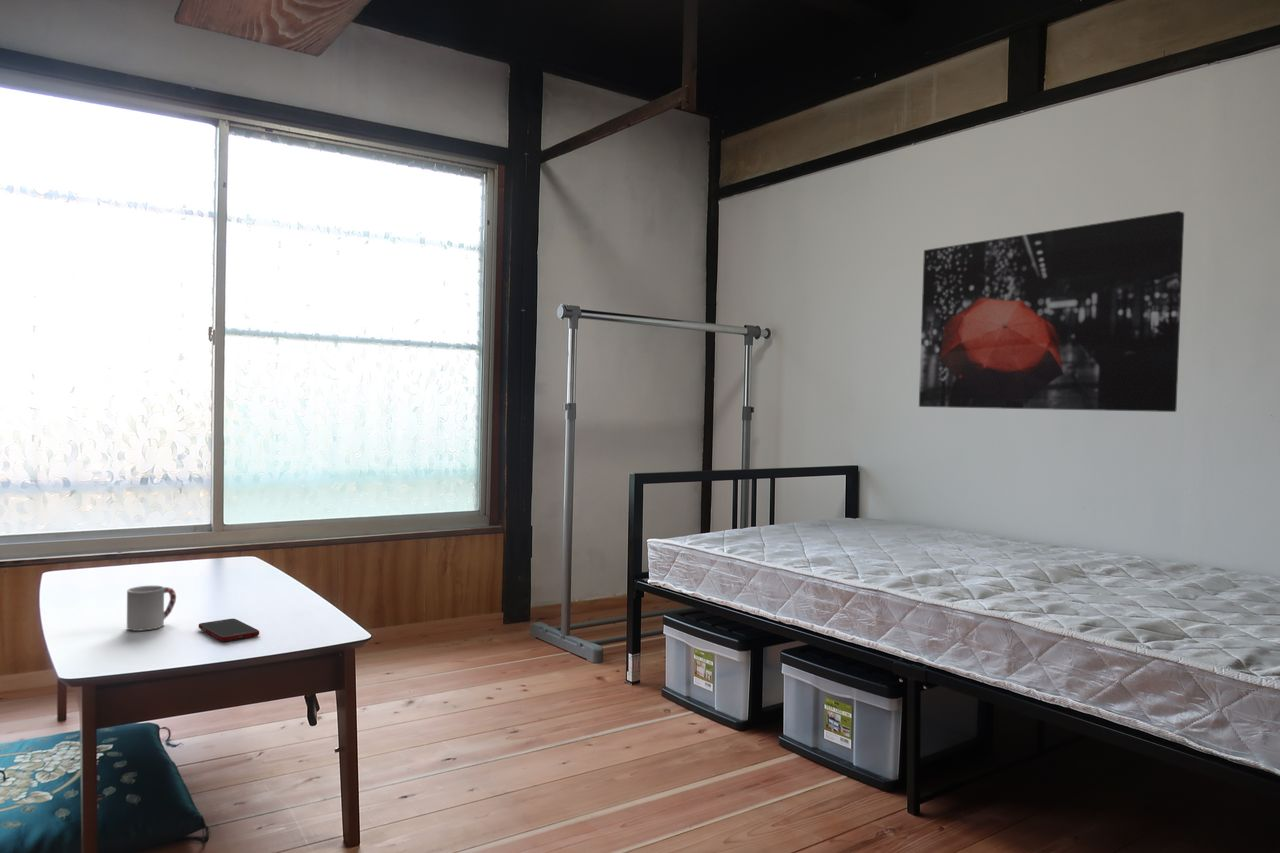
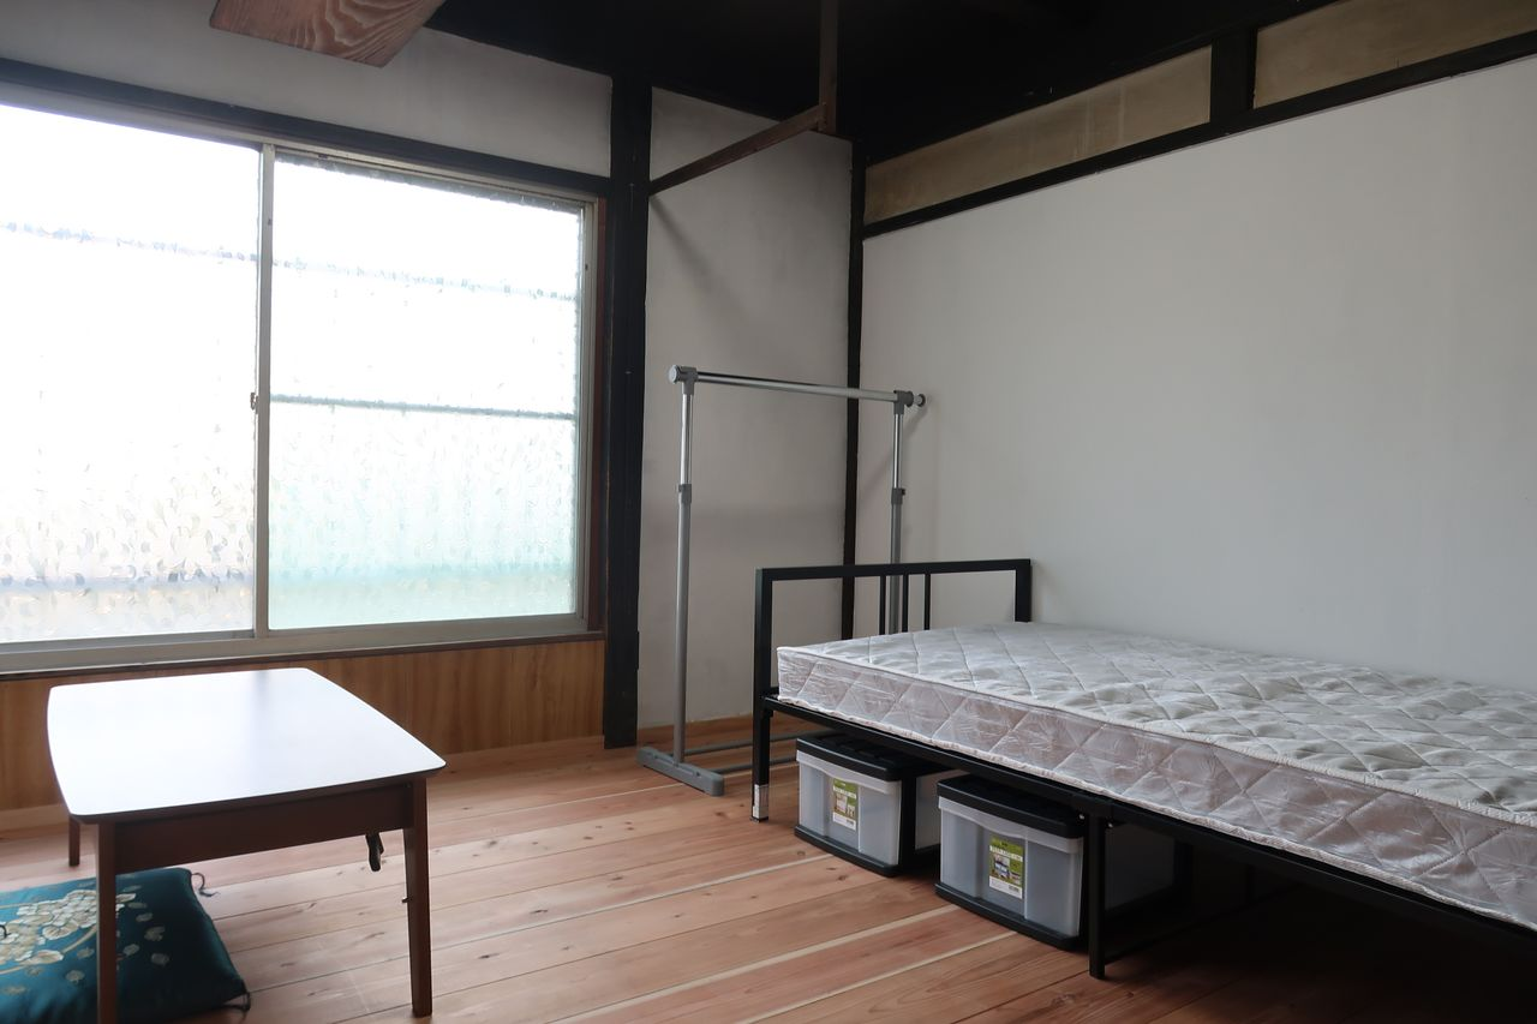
- cell phone [198,618,260,642]
- cup [126,585,177,632]
- wall art [918,210,1185,413]
